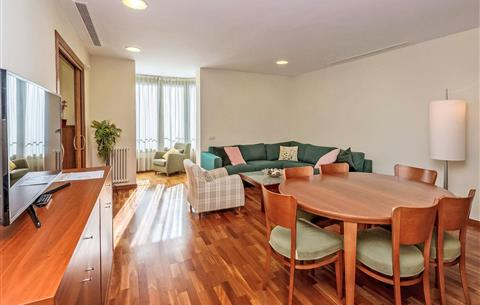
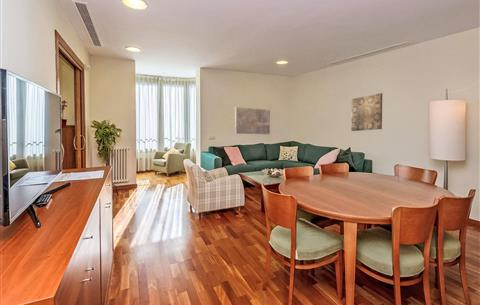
+ wall art [350,92,383,132]
+ wall art [234,106,271,135]
